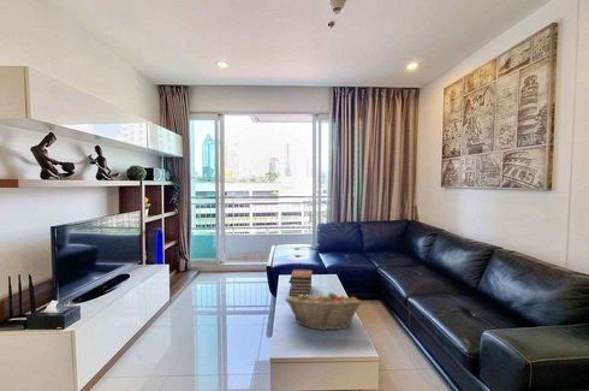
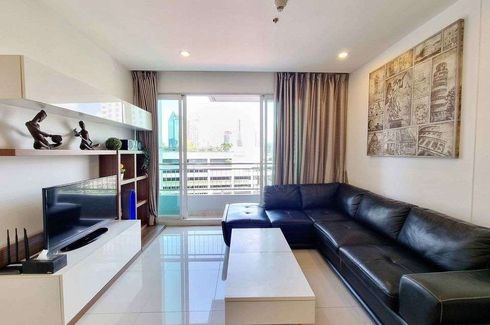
- book stack [287,268,314,297]
- fruit basket [284,291,363,332]
